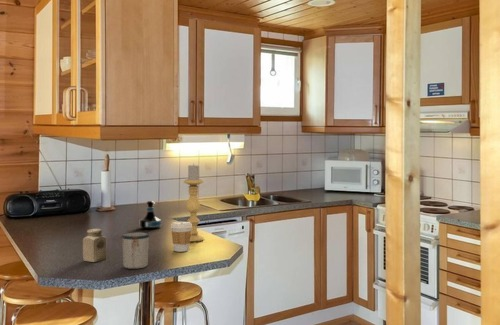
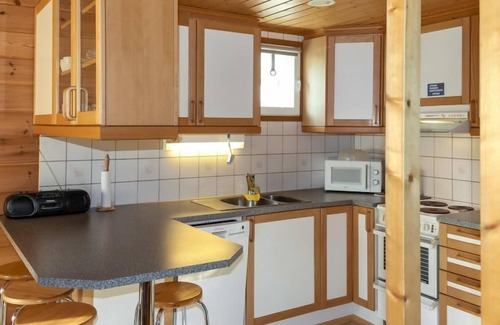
- salt shaker [82,228,107,263]
- coffee cup [170,221,192,253]
- tequila bottle [139,200,162,230]
- candle holder [183,163,205,242]
- mug [121,231,150,270]
